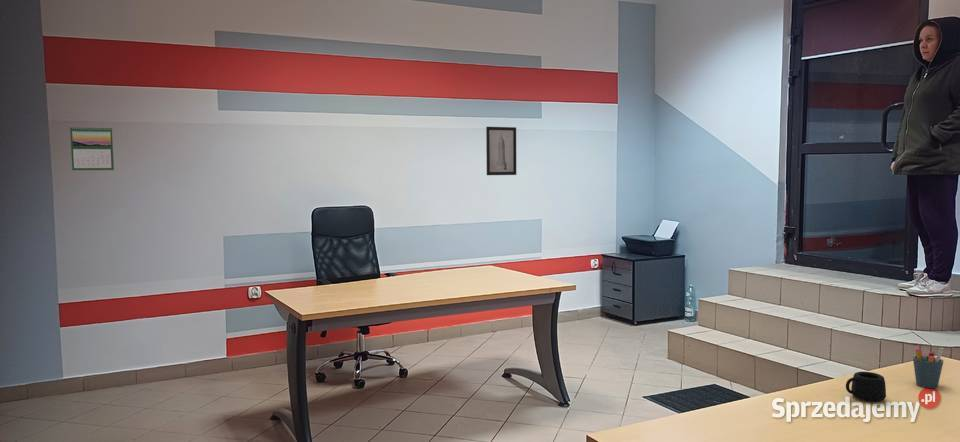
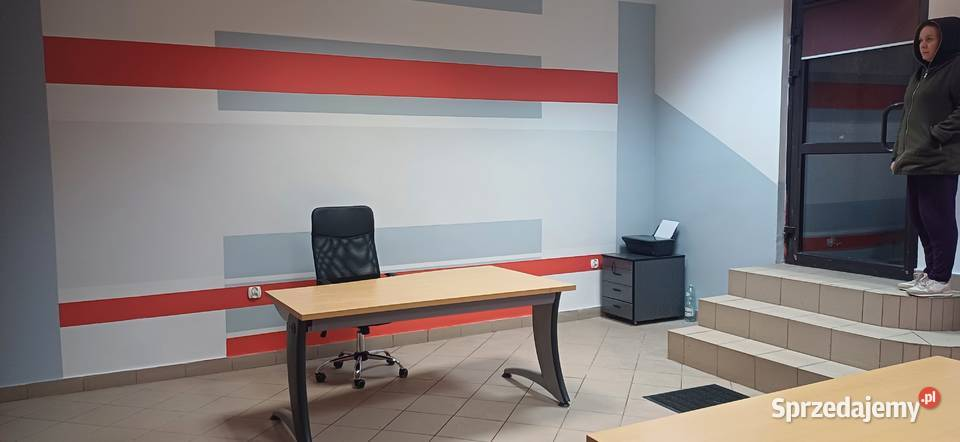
- mug [845,371,887,403]
- calendar [69,125,115,171]
- pen holder [912,347,944,389]
- wall art [485,126,517,176]
